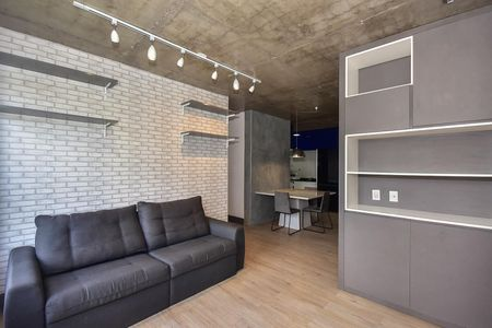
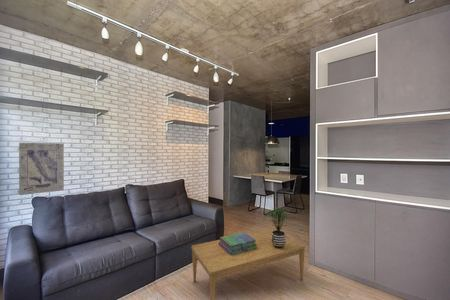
+ wall art [18,142,65,196]
+ potted plant [263,205,292,249]
+ coffee table [191,228,306,300]
+ stack of books [219,231,257,255]
